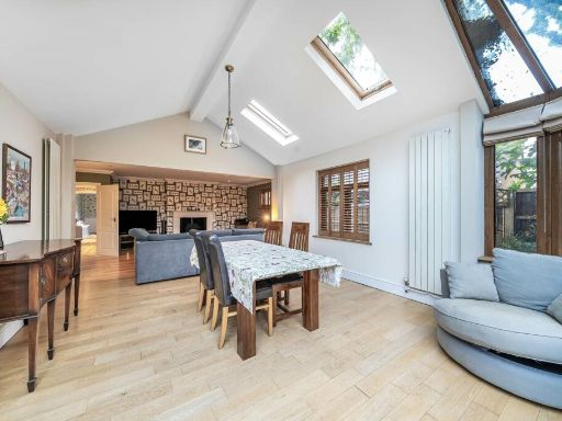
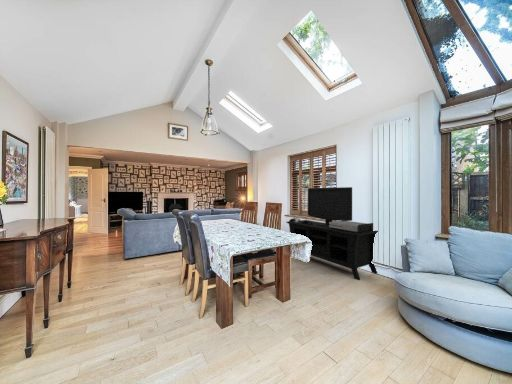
+ media console [286,186,379,281]
